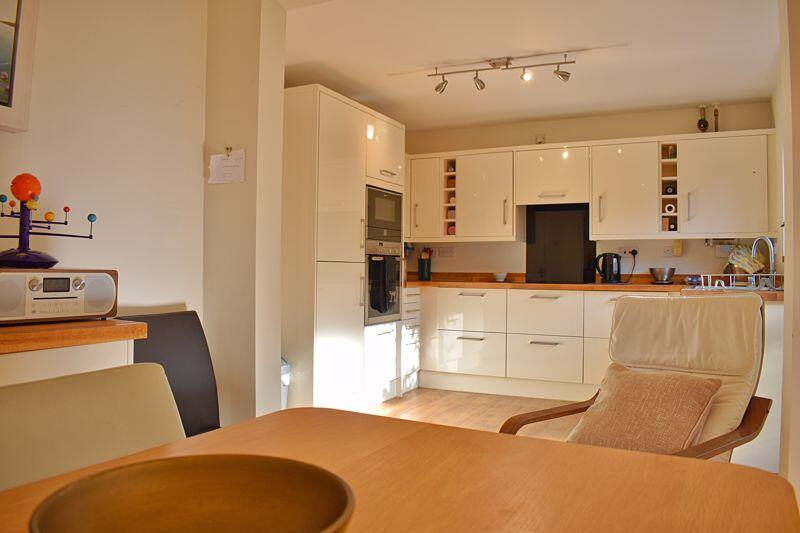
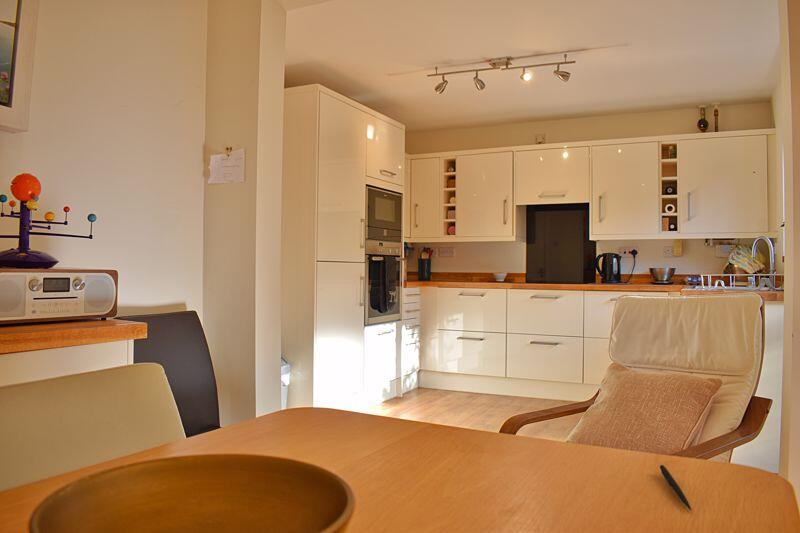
+ pen [659,464,692,511]
